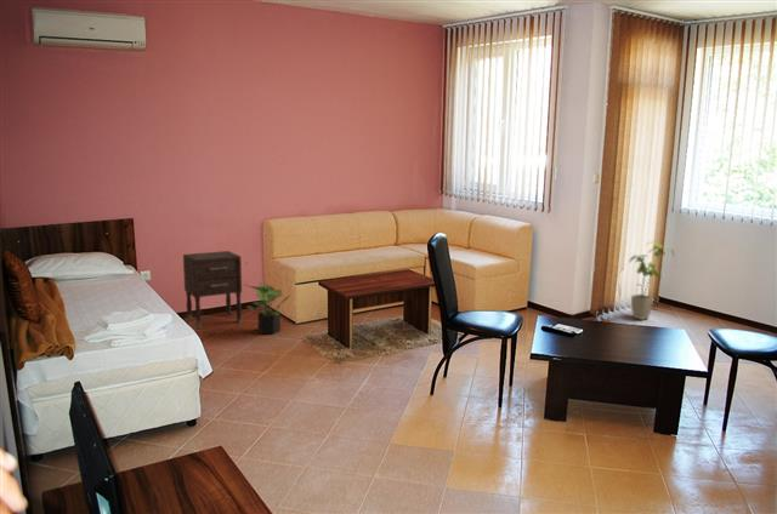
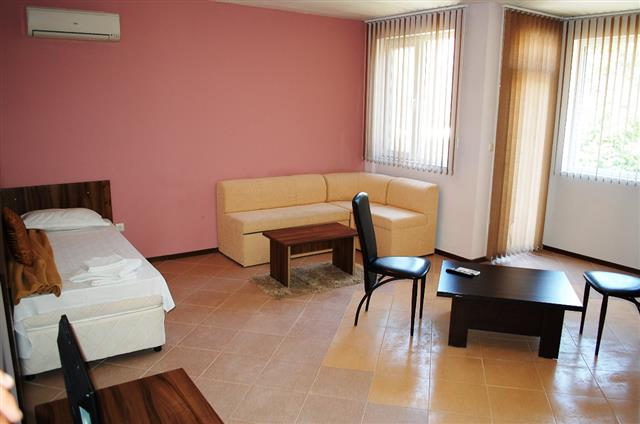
- house plant [628,241,675,321]
- potted plant [244,281,293,335]
- nightstand [182,250,243,330]
